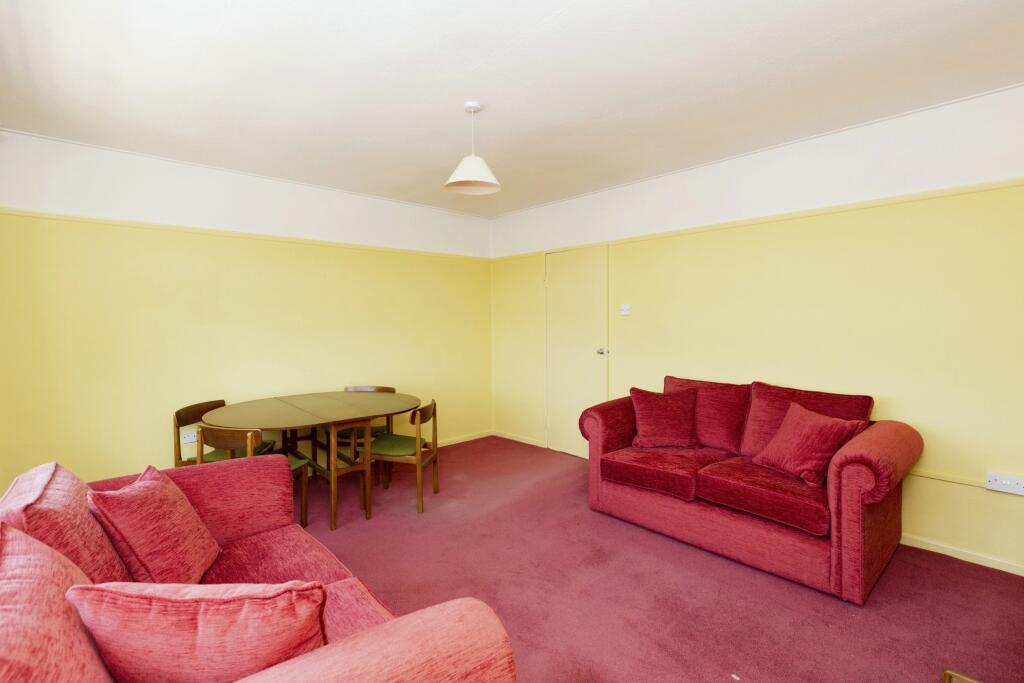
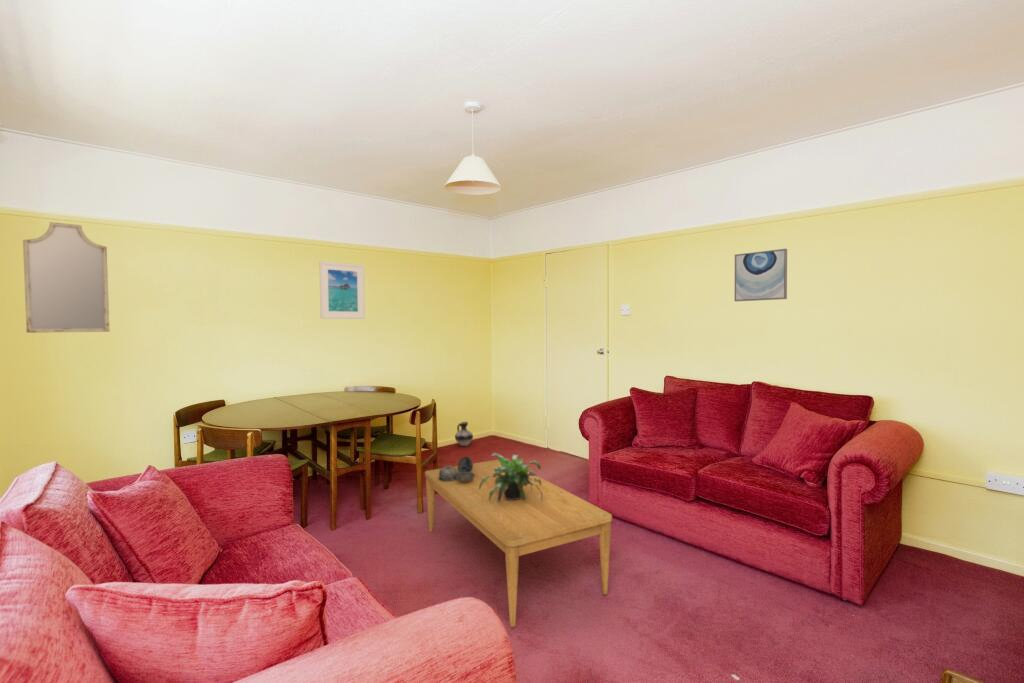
+ home mirror [22,221,111,334]
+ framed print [318,260,366,320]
+ potted plant [479,452,543,503]
+ coffee table [424,459,613,628]
+ decorative bowl [439,455,475,483]
+ ceramic jug [454,421,474,447]
+ wall art [734,248,788,302]
